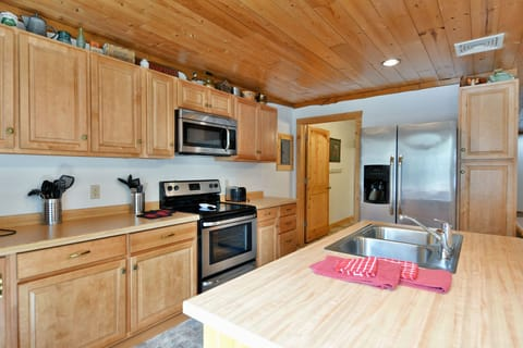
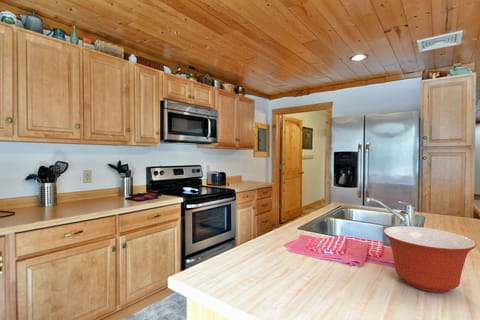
+ mixing bowl [382,225,477,294]
